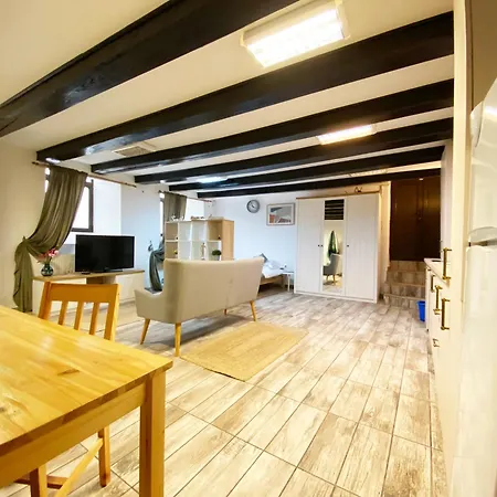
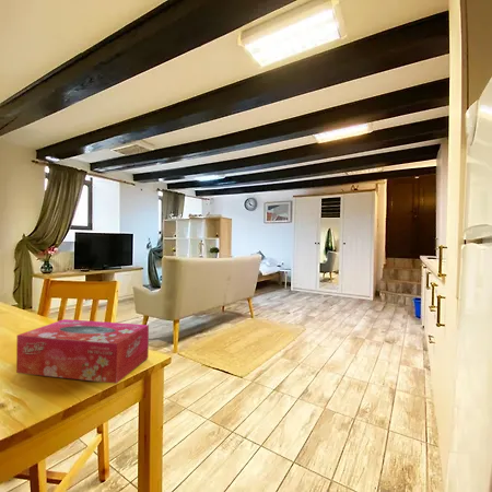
+ tissue box [15,318,150,385]
